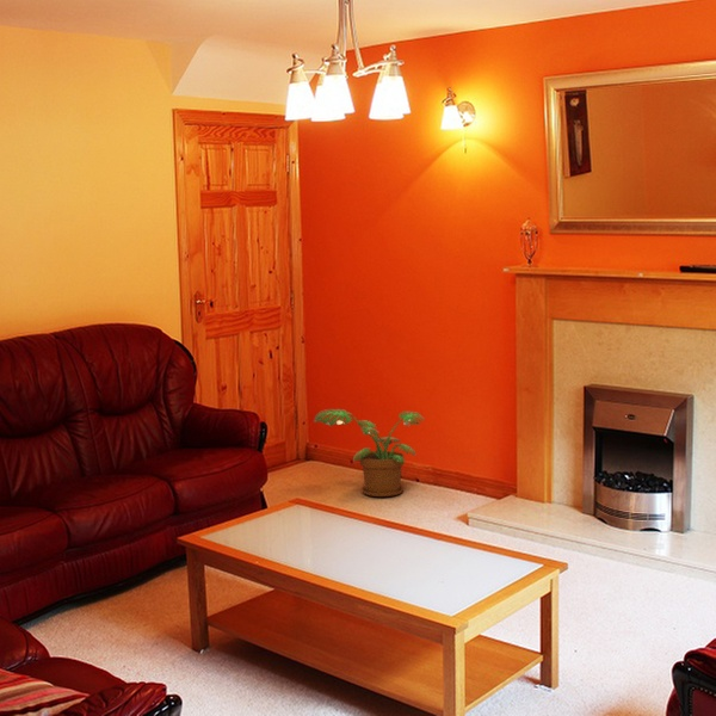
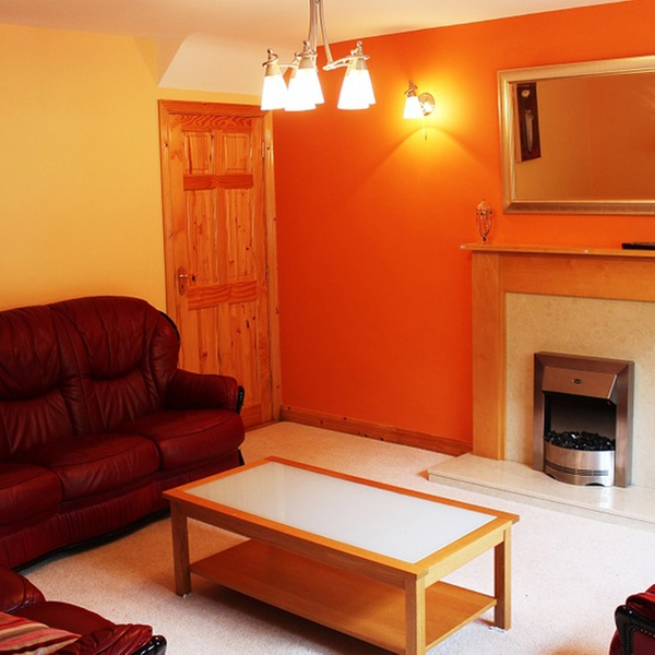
- potted plant [313,408,426,498]
